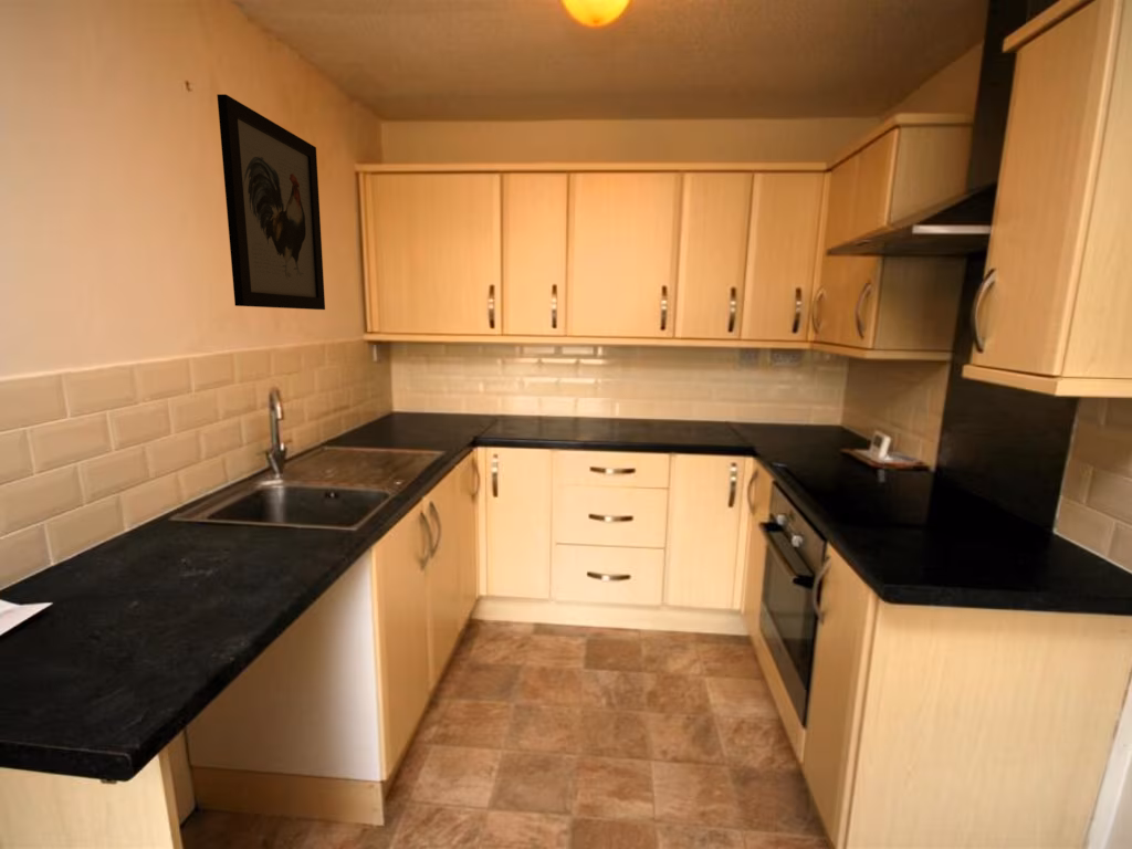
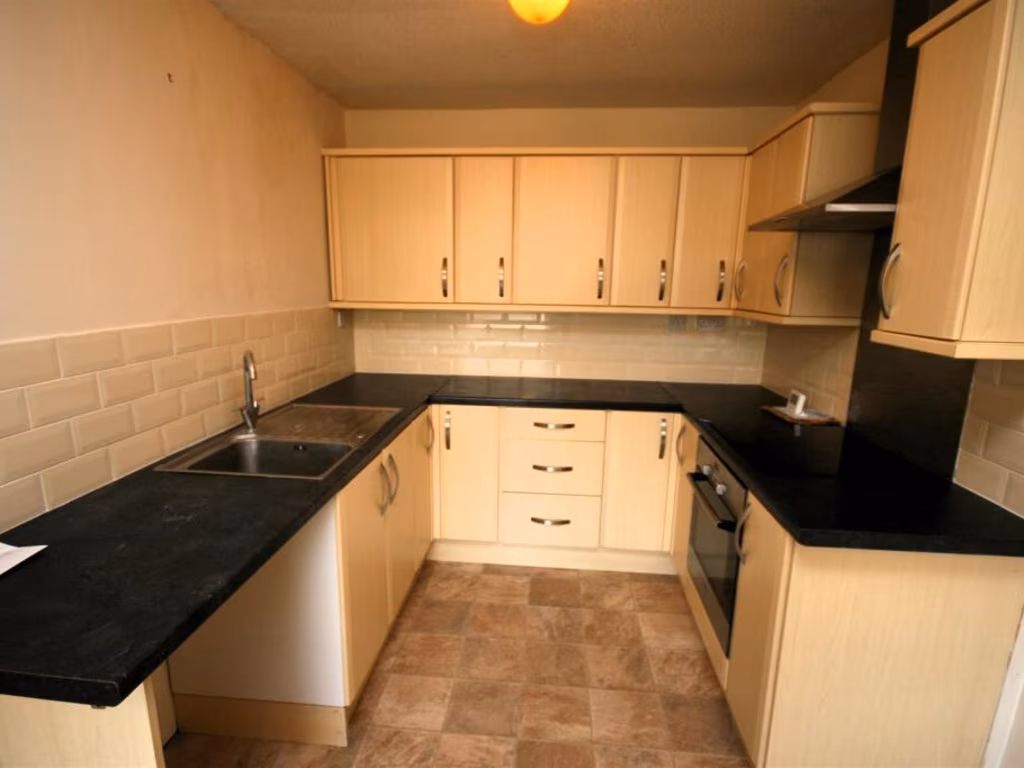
- wall art [216,93,326,311]
